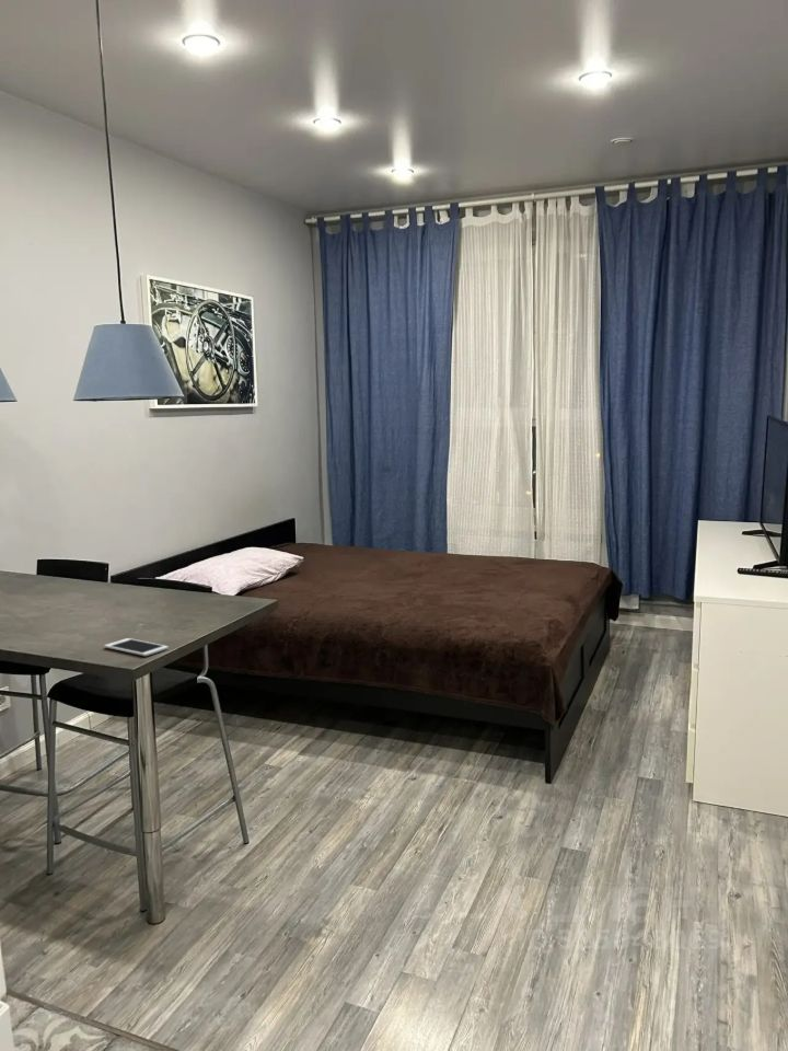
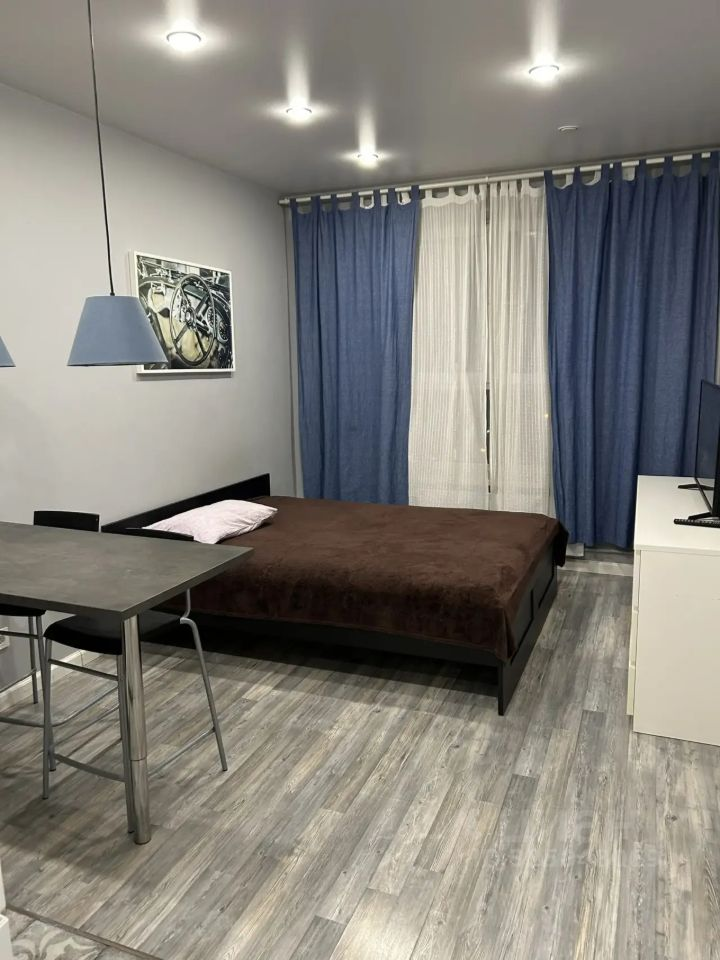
- cell phone [103,637,170,657]
